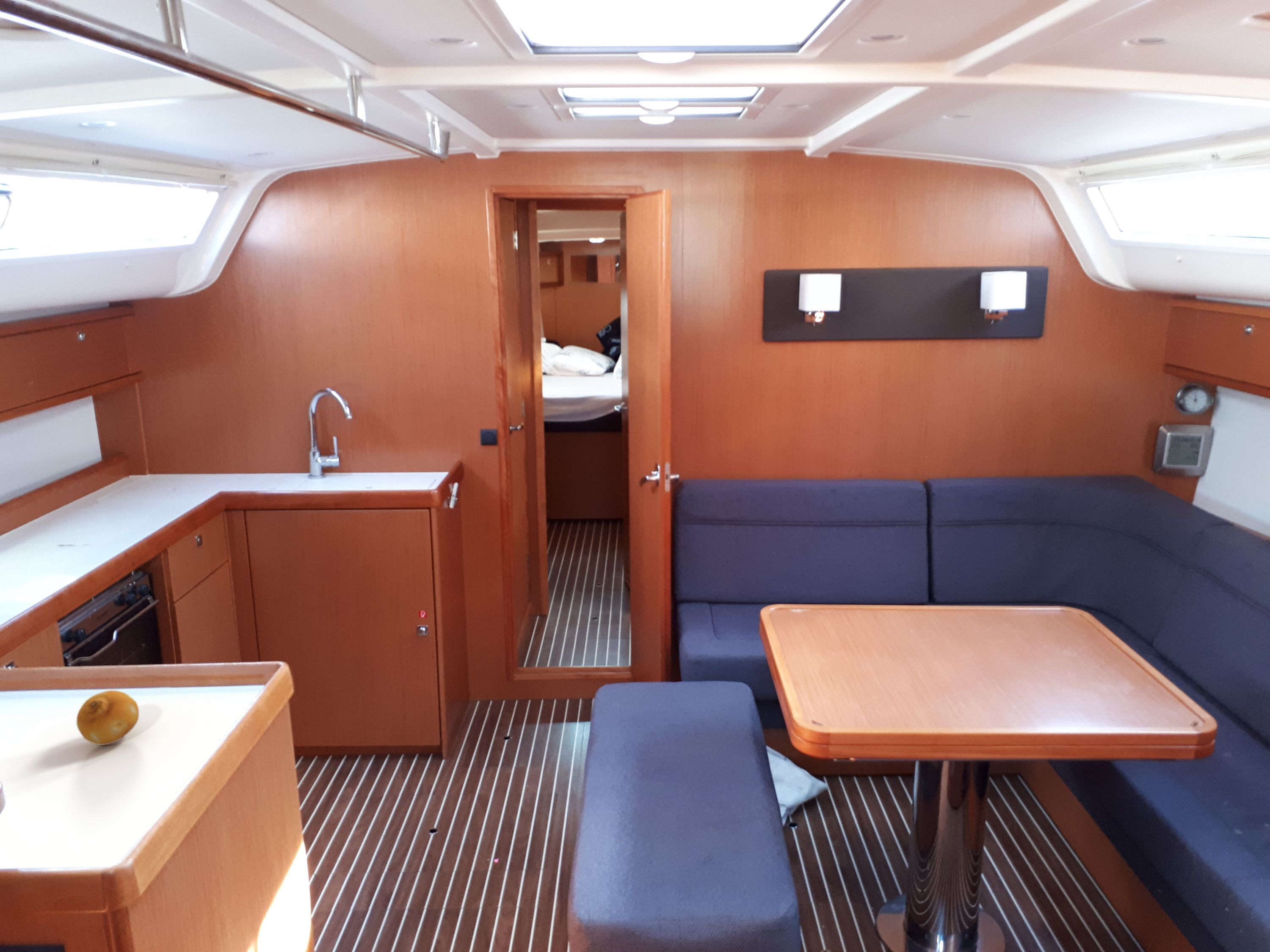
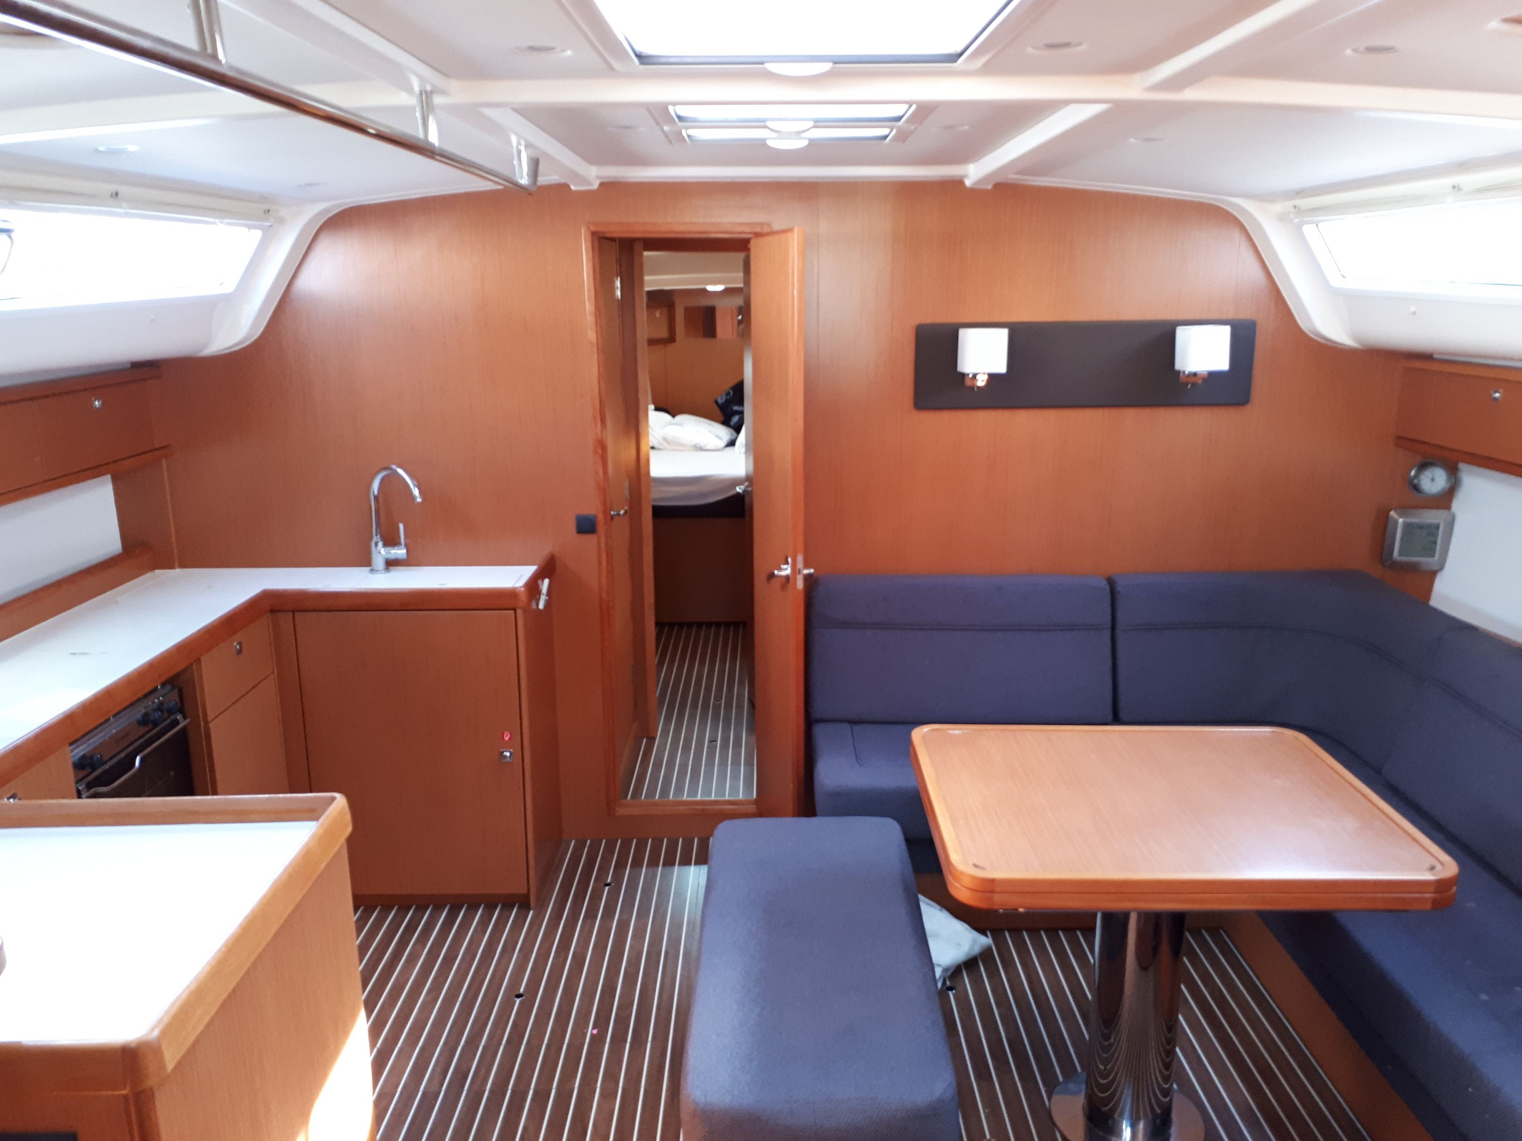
- fruit [76,690,139,746]
